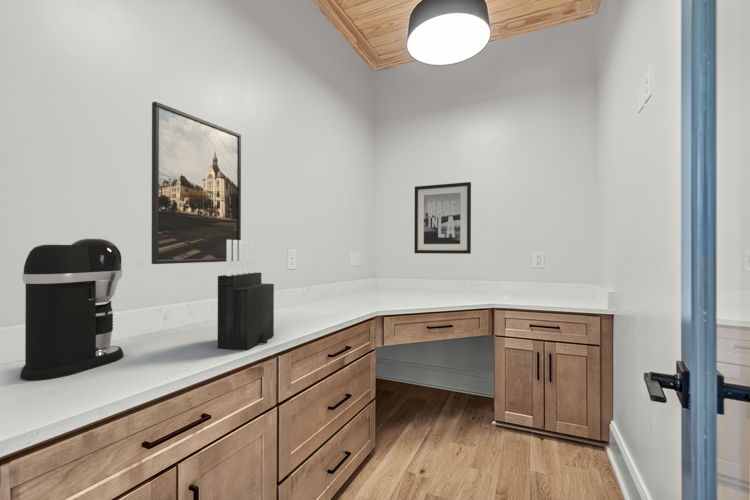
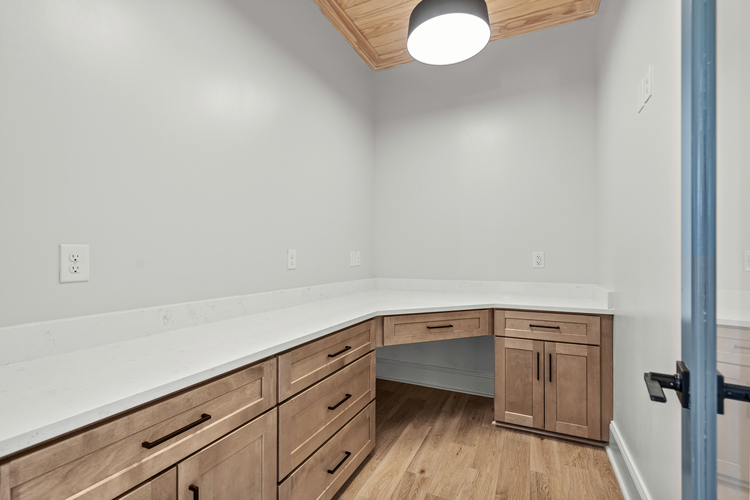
- wall art [413,181,472,255]
- coffee maker [19,238,124,381]
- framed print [151,101,242,265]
- knife block [217,239,275,351]
